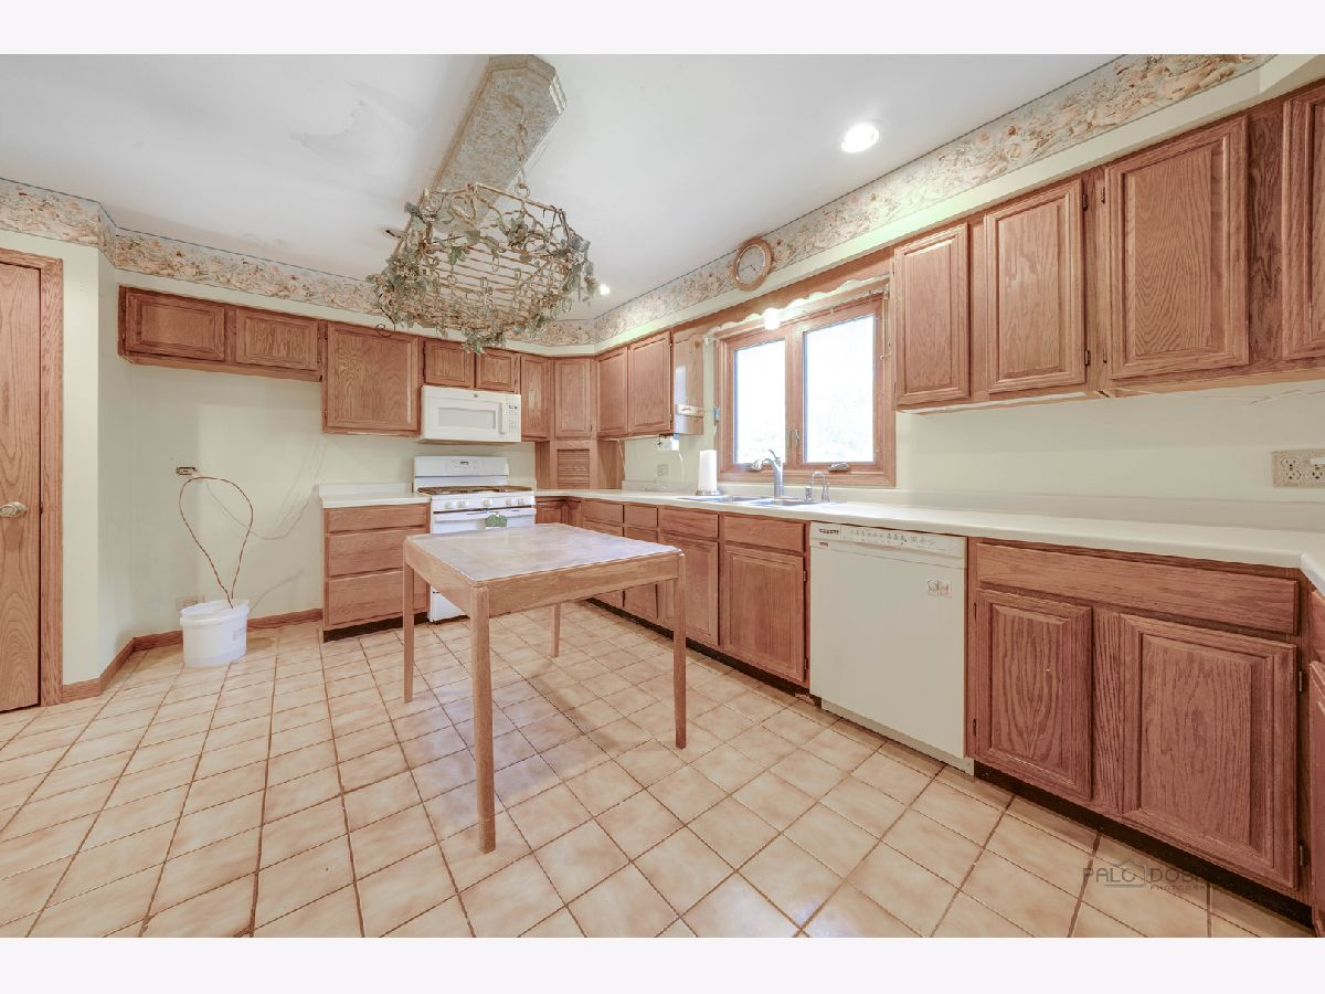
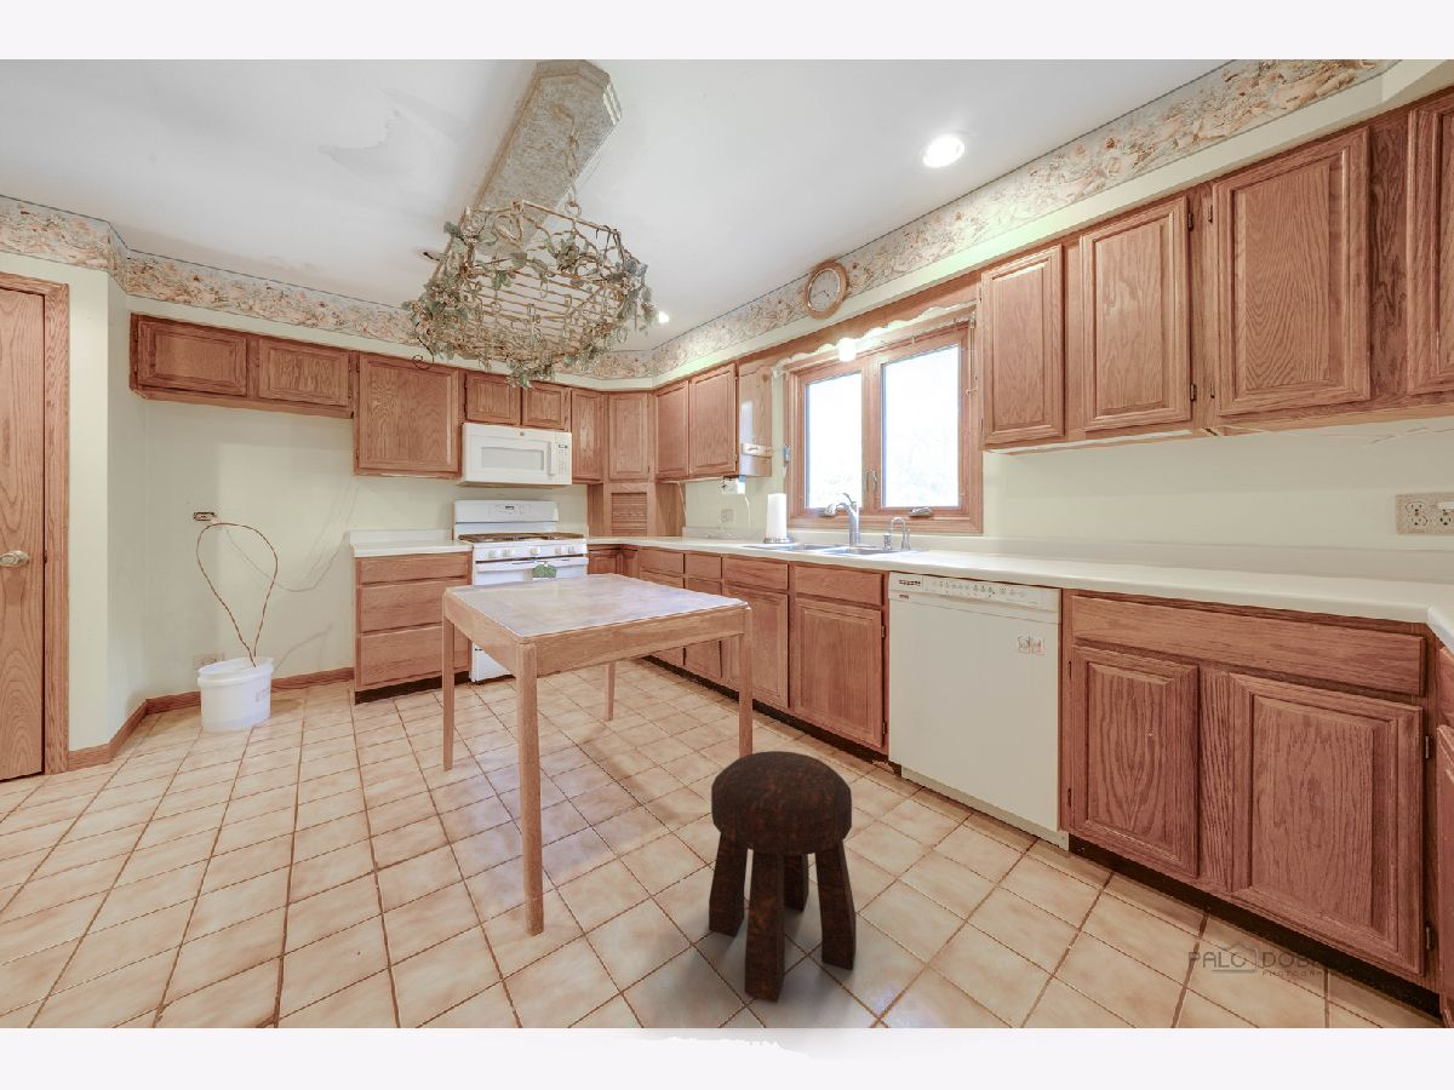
+ stool [708,750,858,1004]
